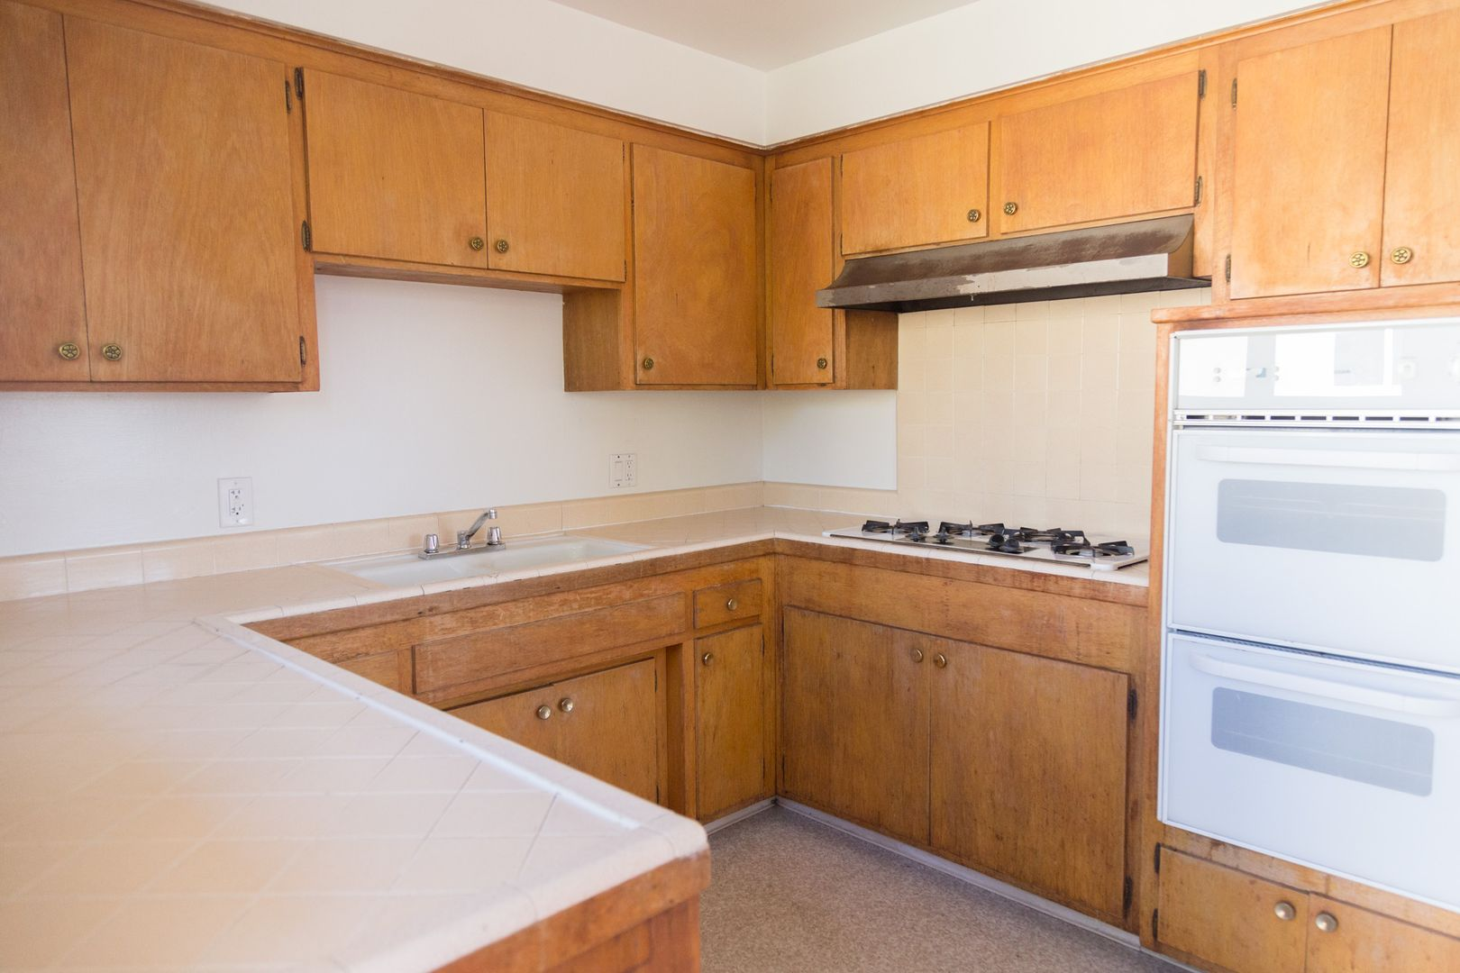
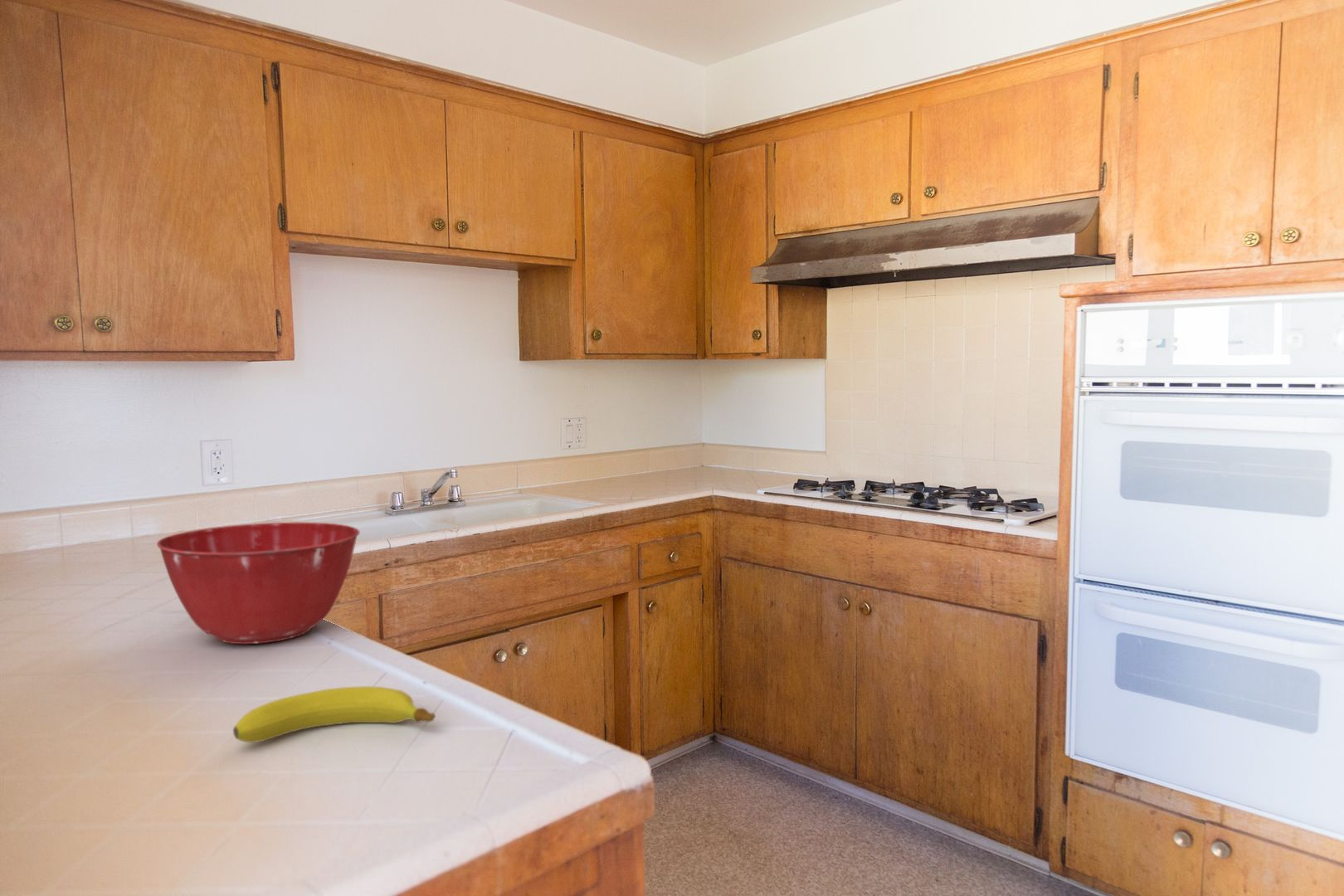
+ mixing bowl [156,522,360,645]
+ fruit [232,685,436,743]
